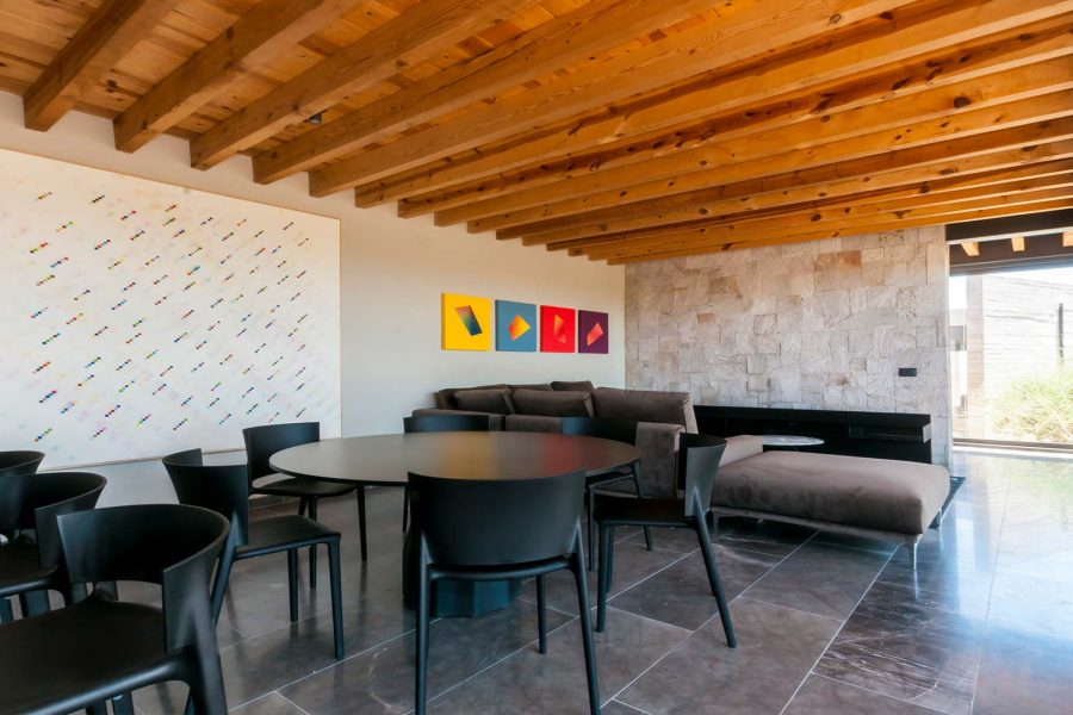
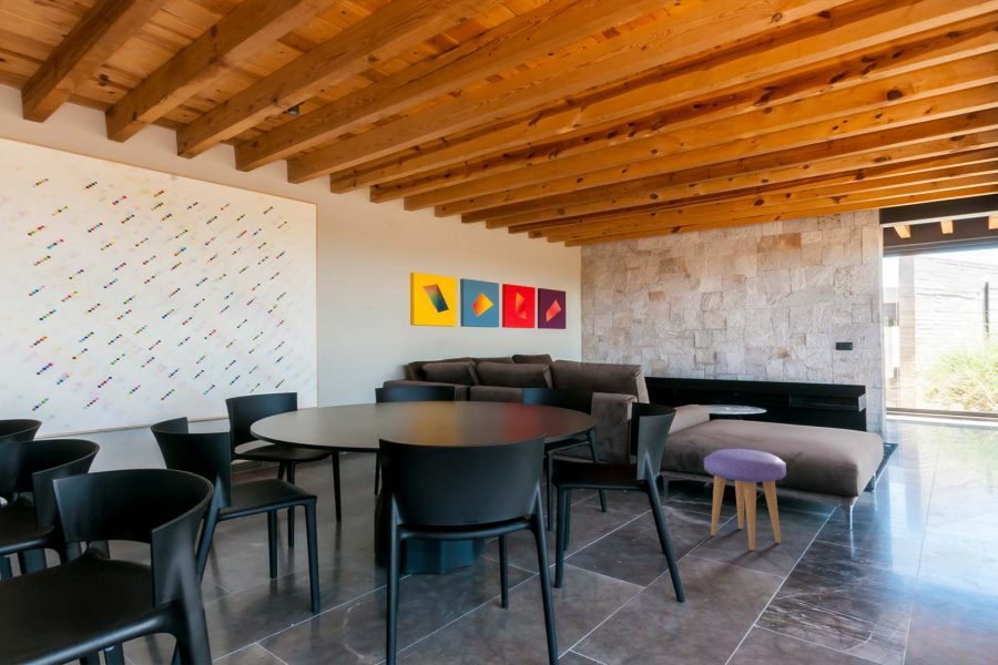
+ stool [703,448,787,552]
